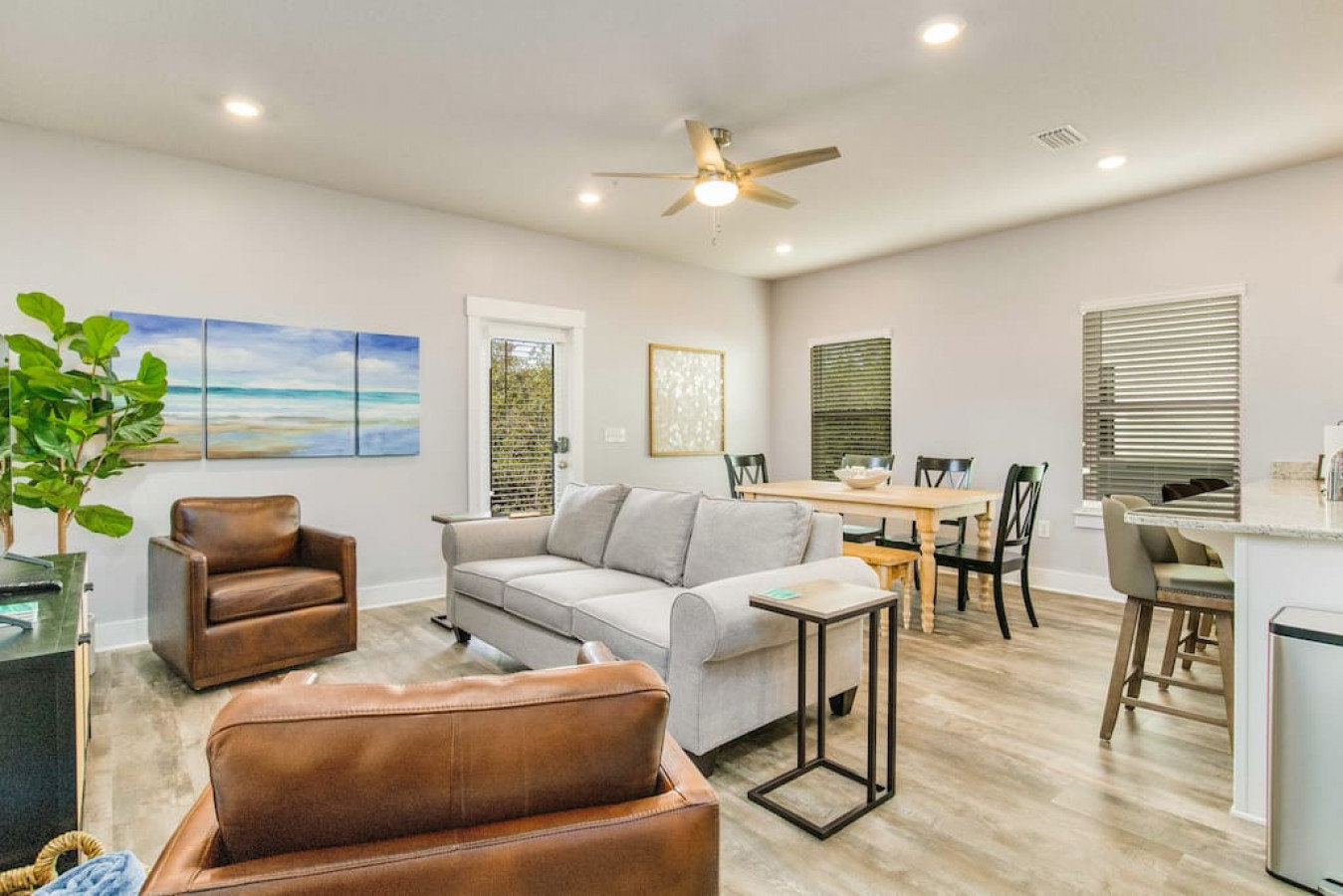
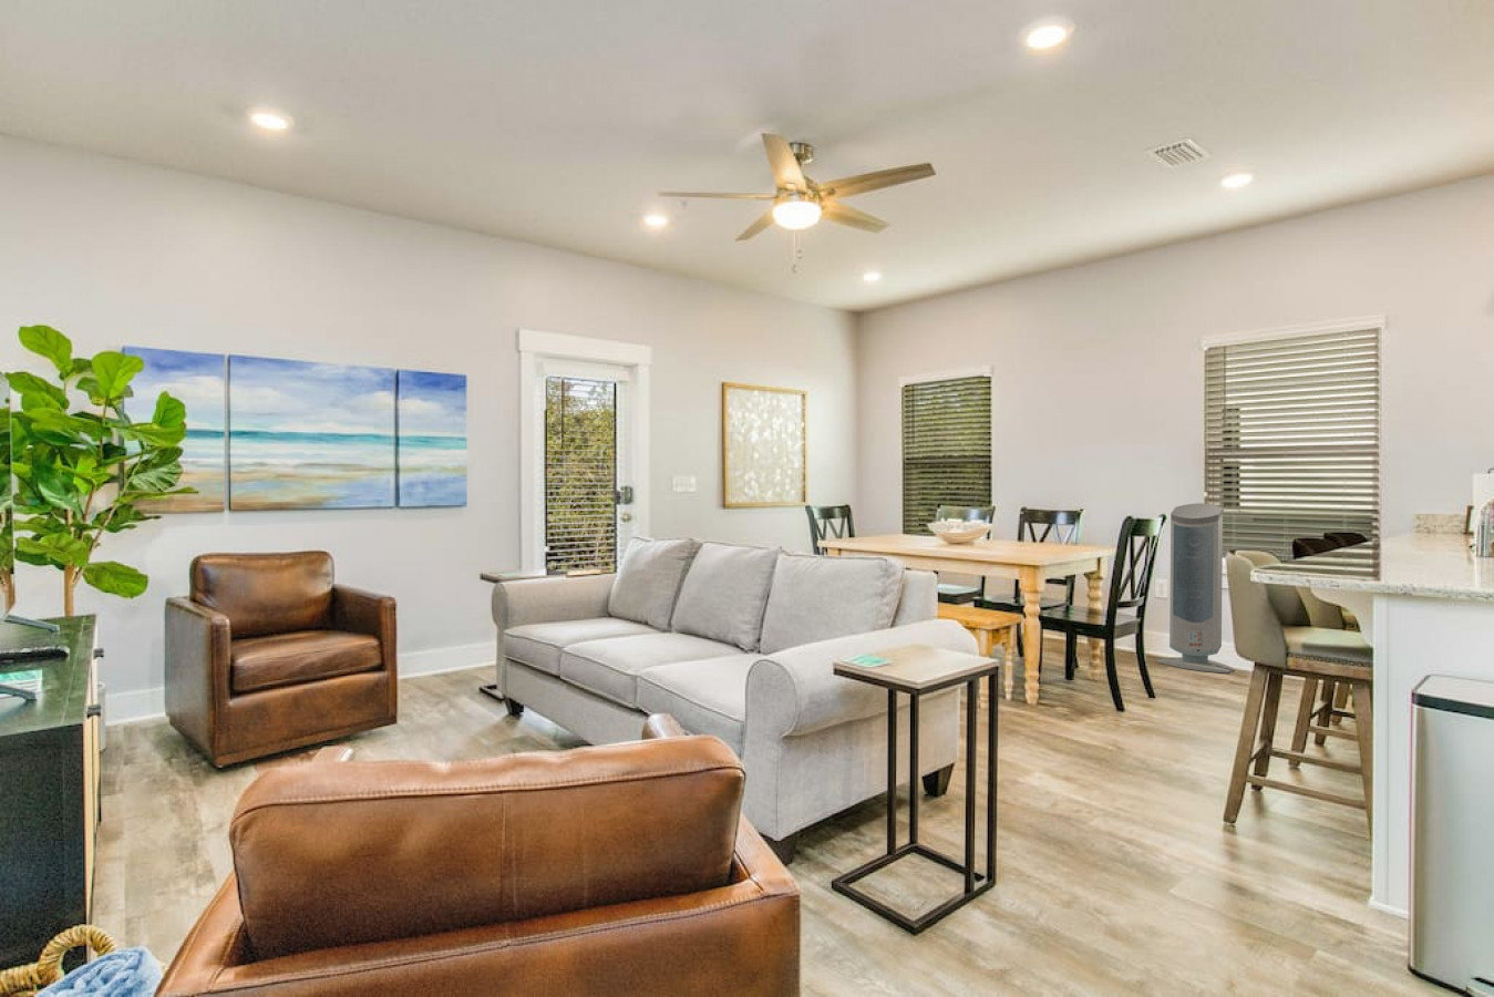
+ air purifier [1156,502,1236,674]
